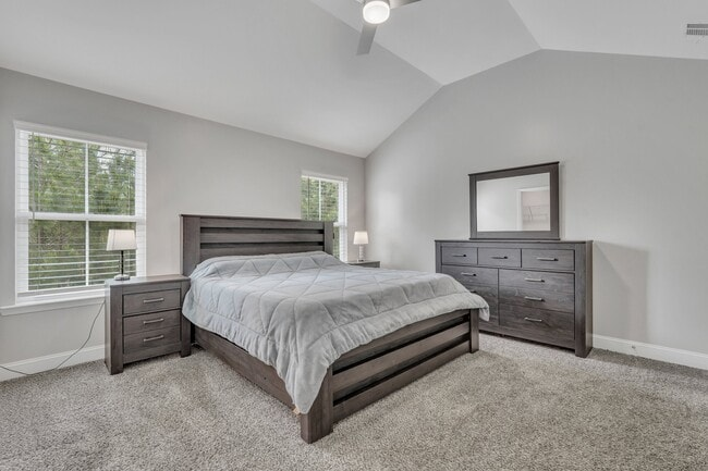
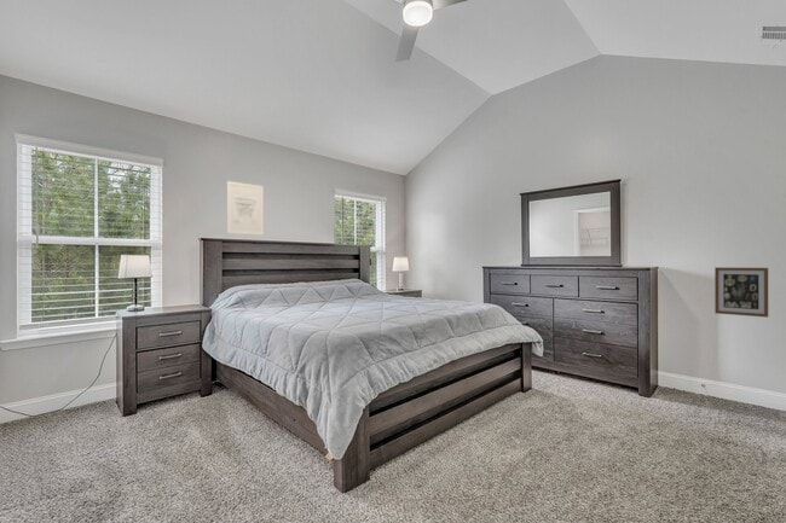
+ wall art [713,266,769,319]
+ wall art [225,180,264,236]
